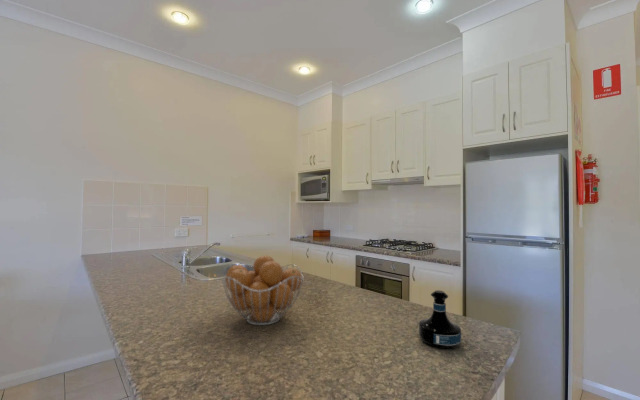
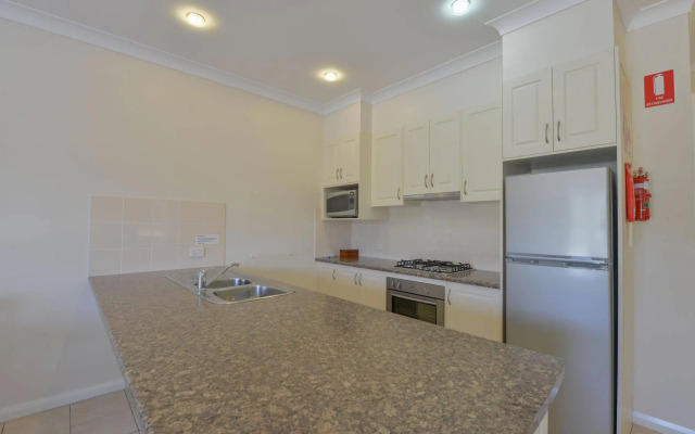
- tequila bottle [418,289,462,350]
- fruit basket [221,254,305,326]
